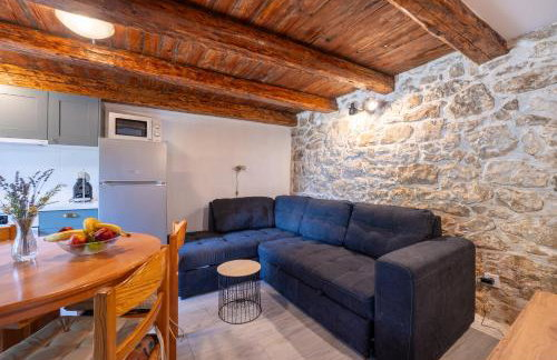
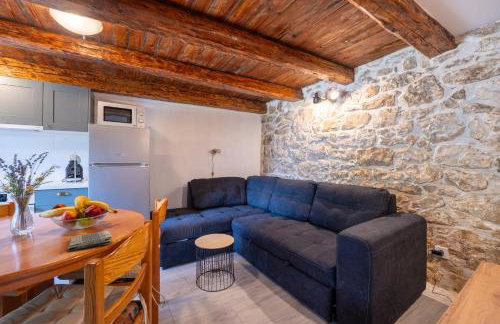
+ dish towel [67,230,113,252]
